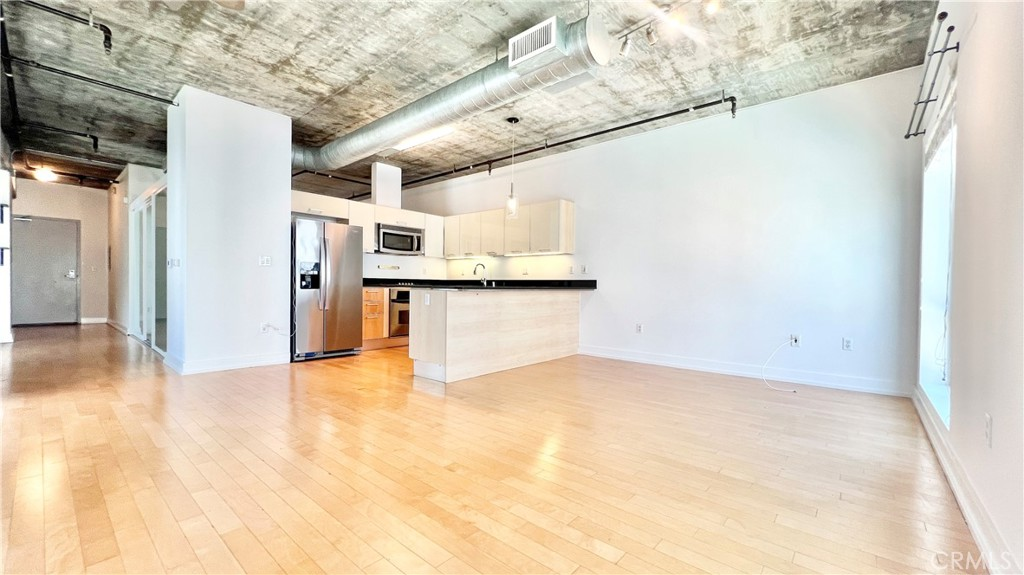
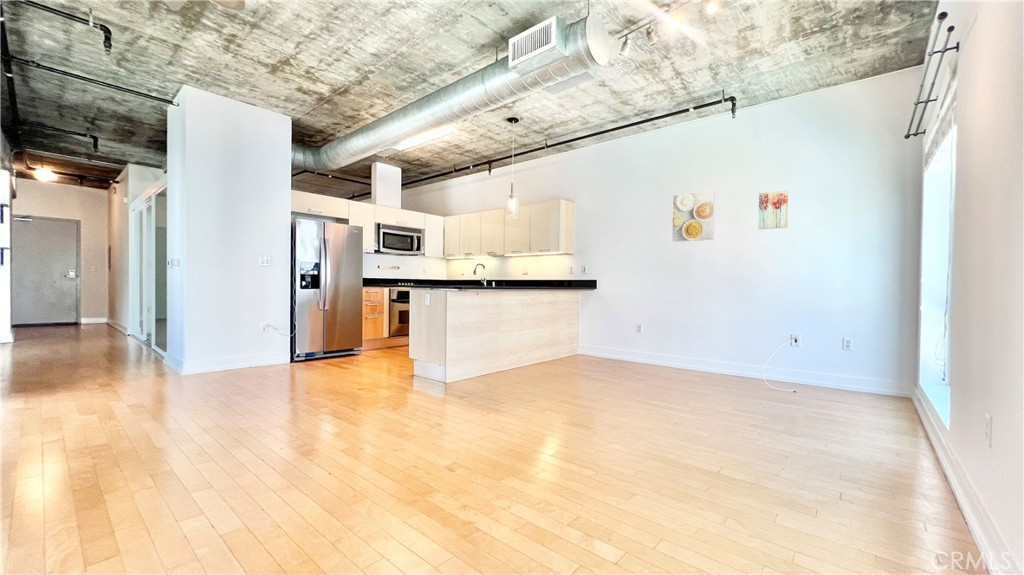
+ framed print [671,189,716,243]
+ wall art [757,189,789,230]
